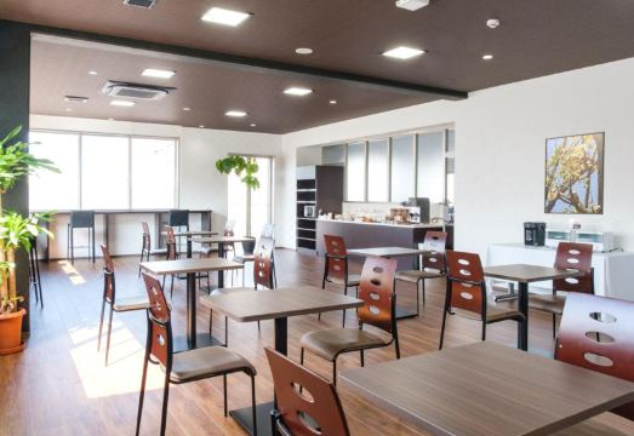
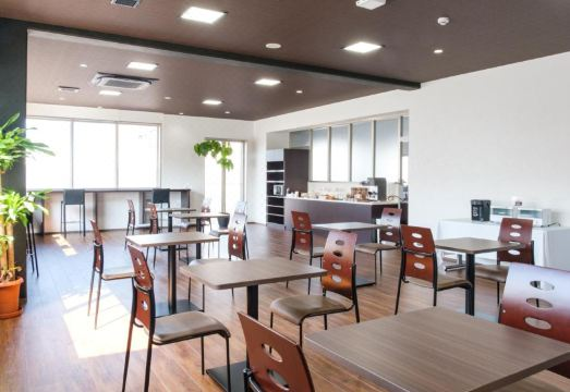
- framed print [543,131,606,216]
